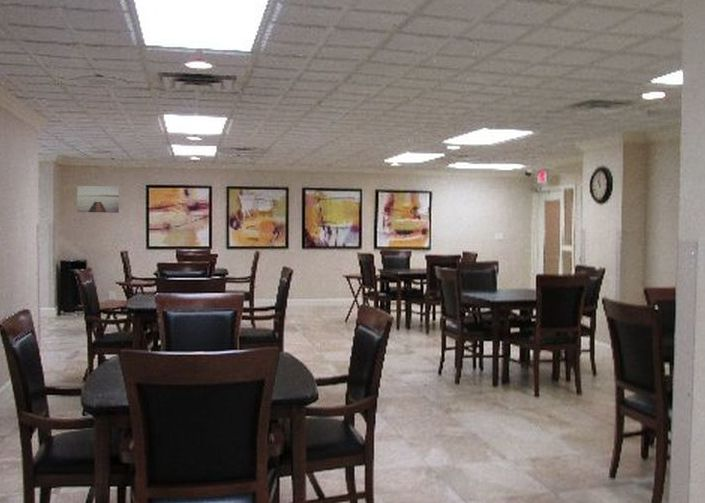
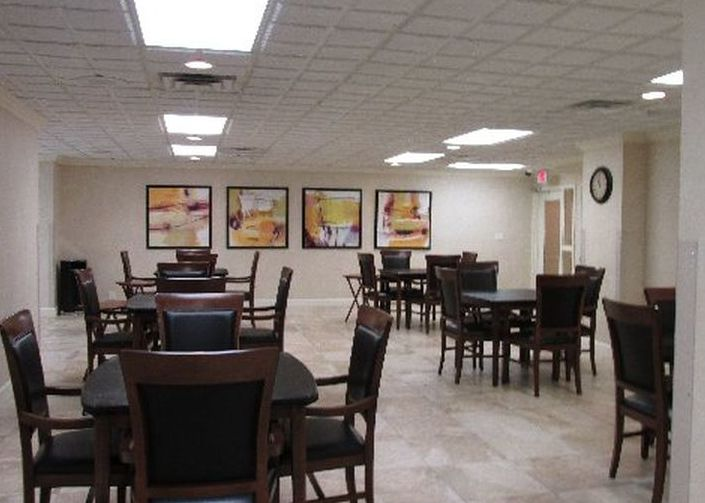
- wall art [76,185,120,214]
